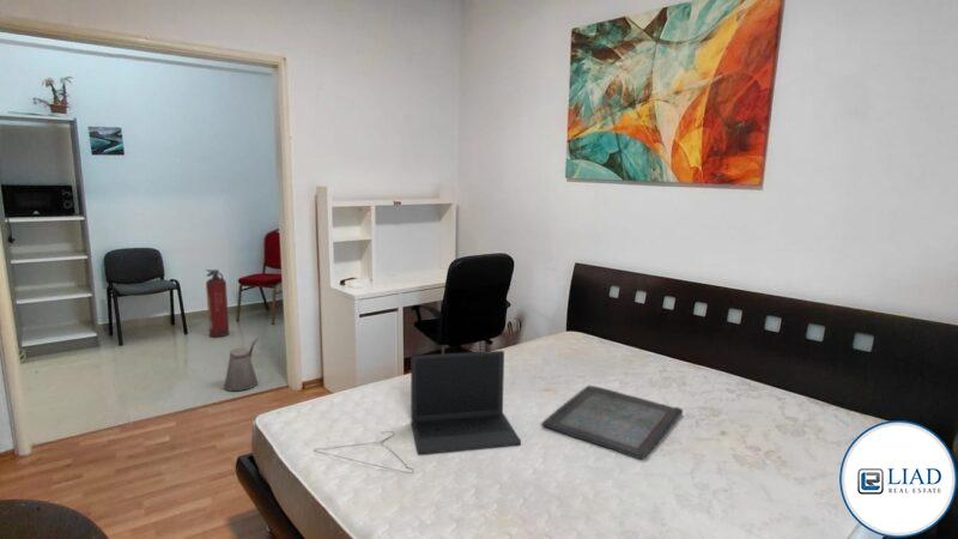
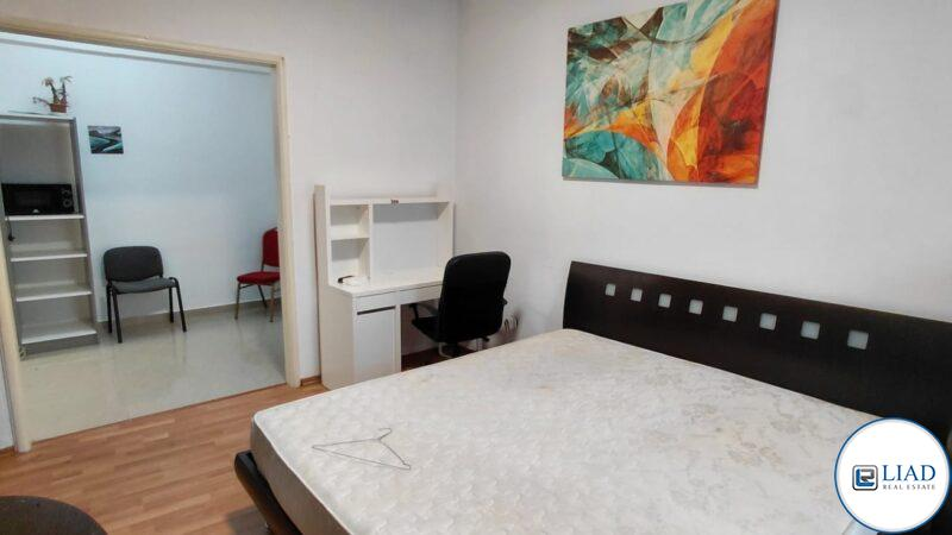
- laptop [410,350,522,455]
- serving tray [541,384,684,460]
- watering can [223,335,260,392]
- fire extinguisher [205,268,231,338]
